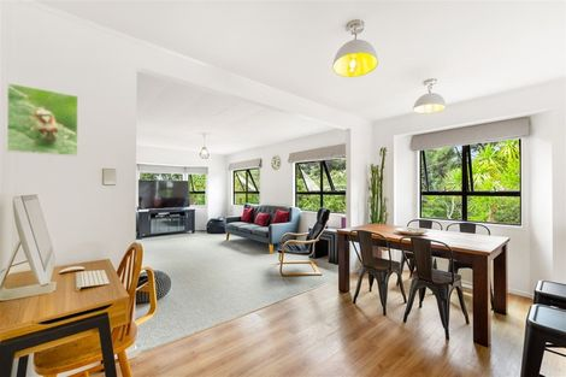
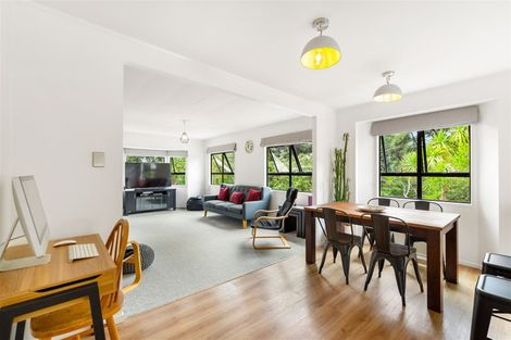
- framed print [5,82,79,158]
